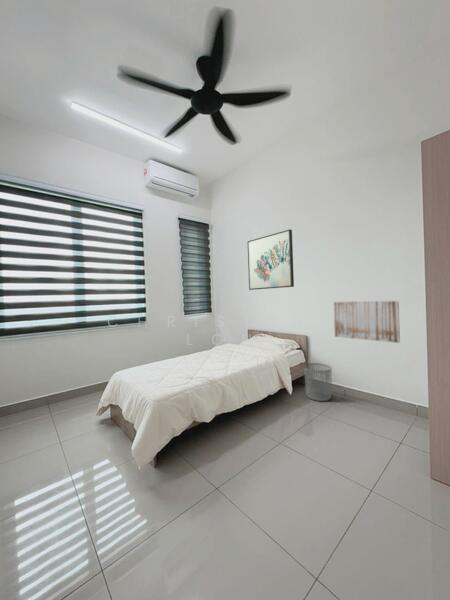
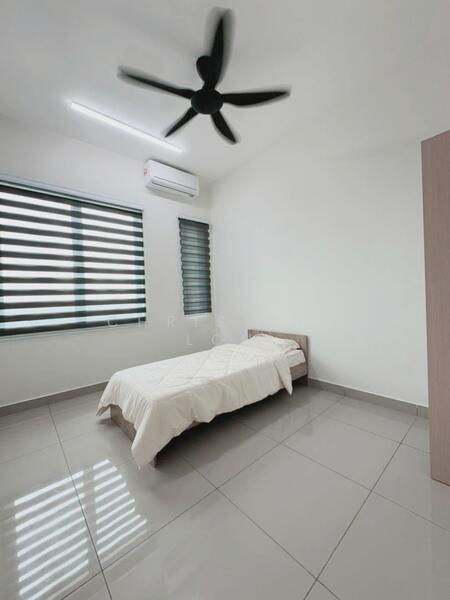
- wall art [333,300,401,344]
- wall art [246,228,295,291]
- waste bin [303,362,333,402]
